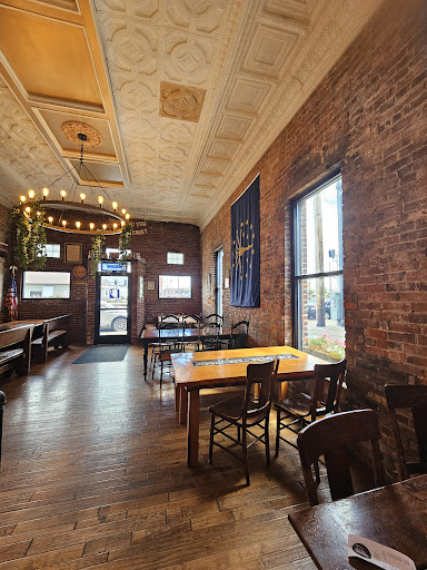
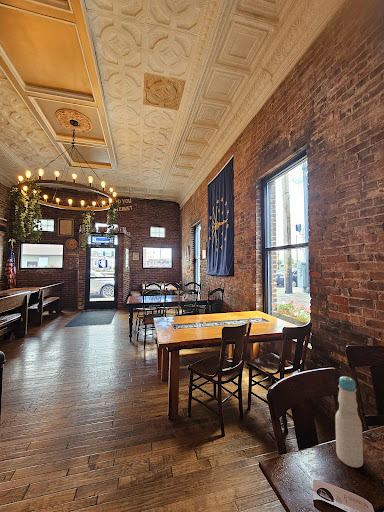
+ bottle [334,375,364,468]
